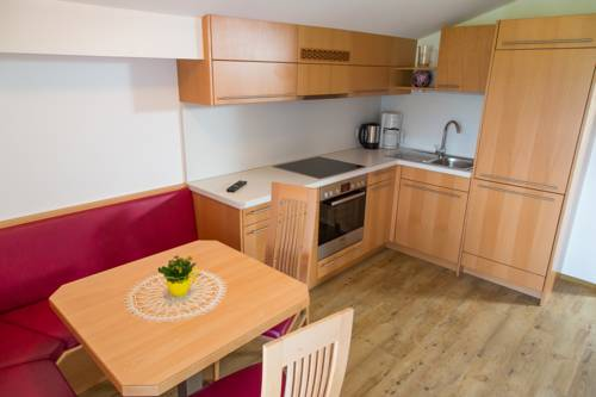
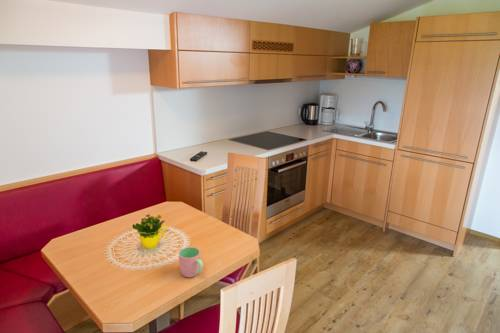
+ cup [178,246,204,278]
